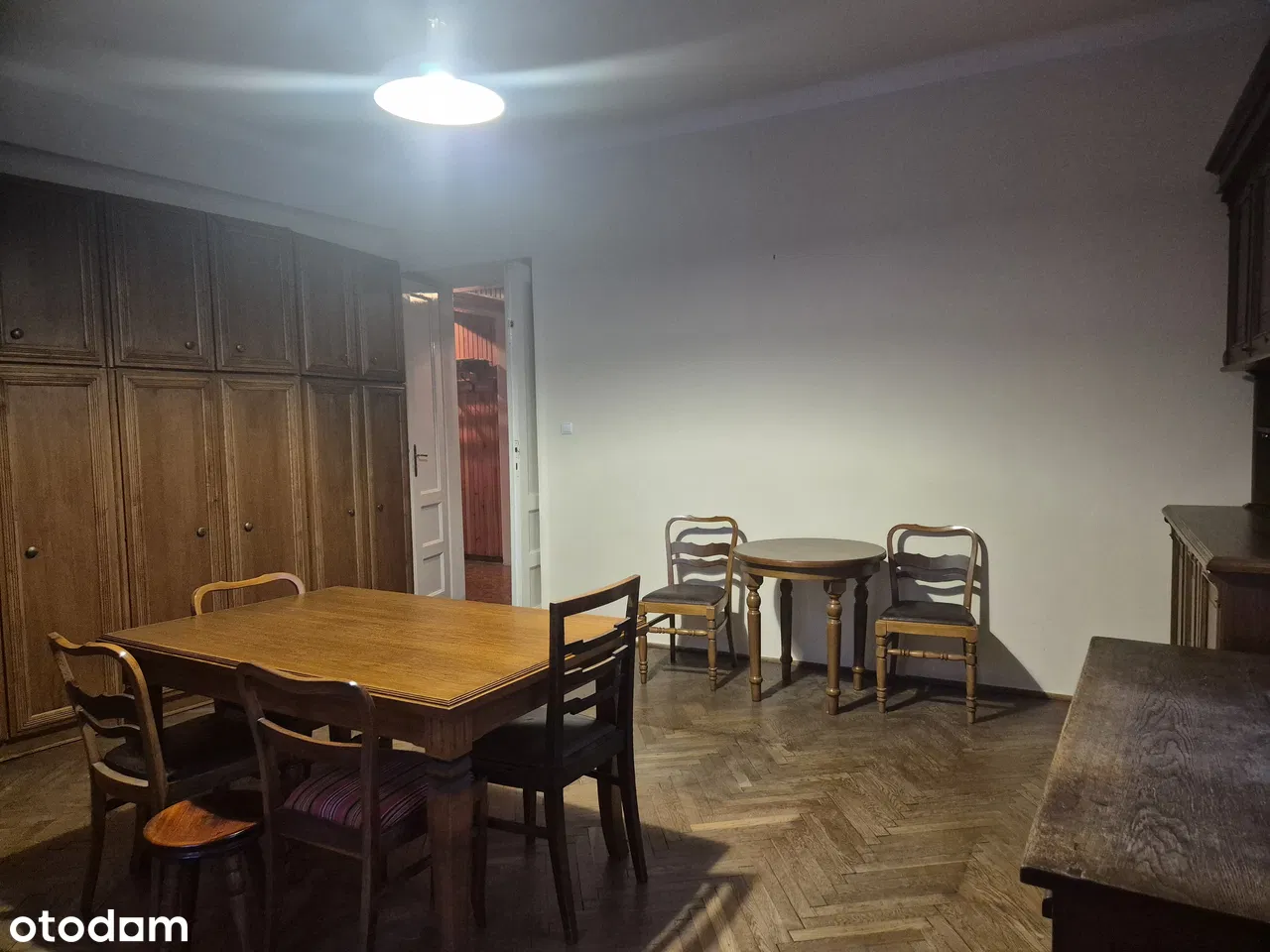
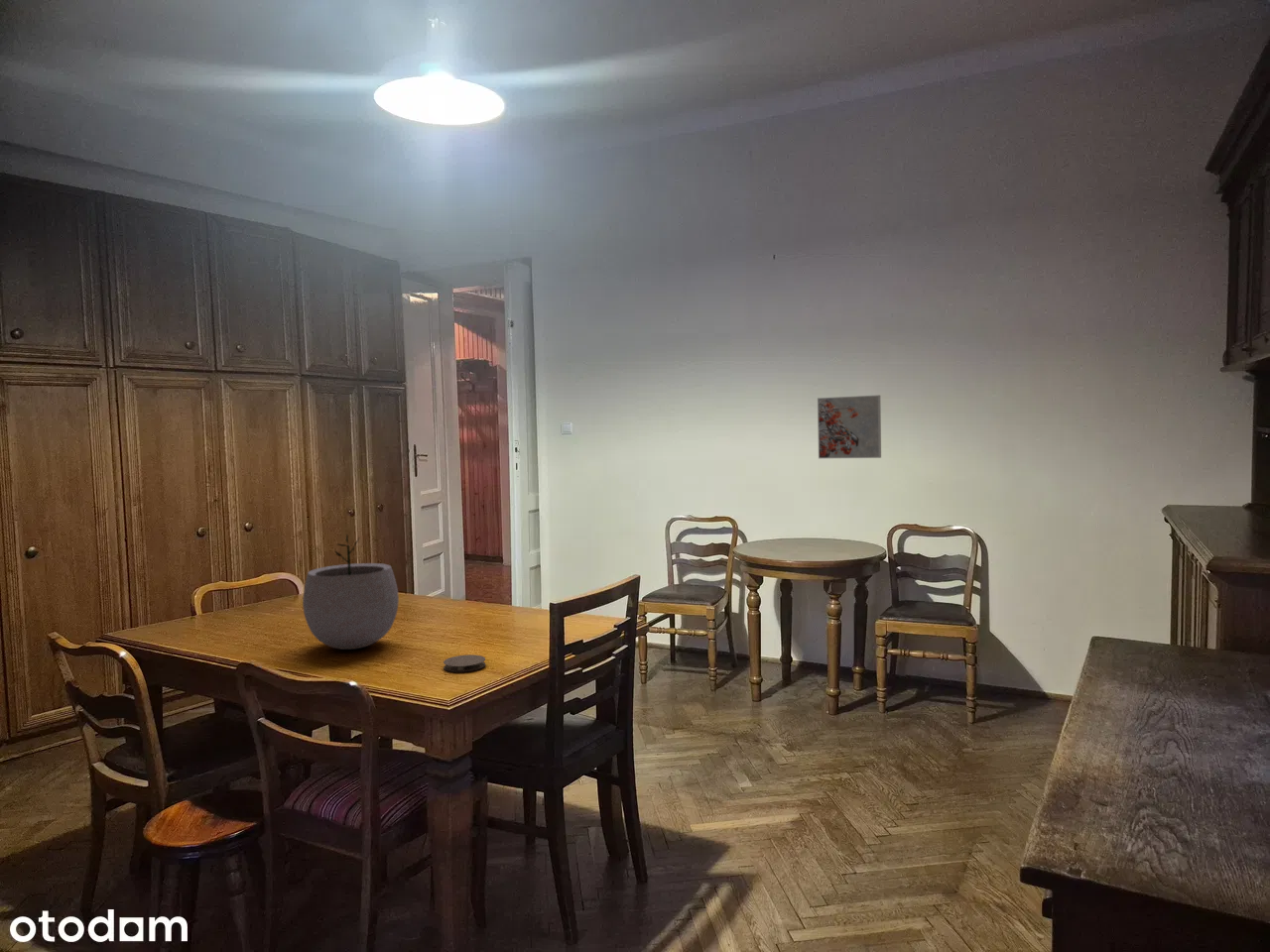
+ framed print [817,395,882,459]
+ plant pot [302,534,400,651]
+ coaster [443,654,487,673]
